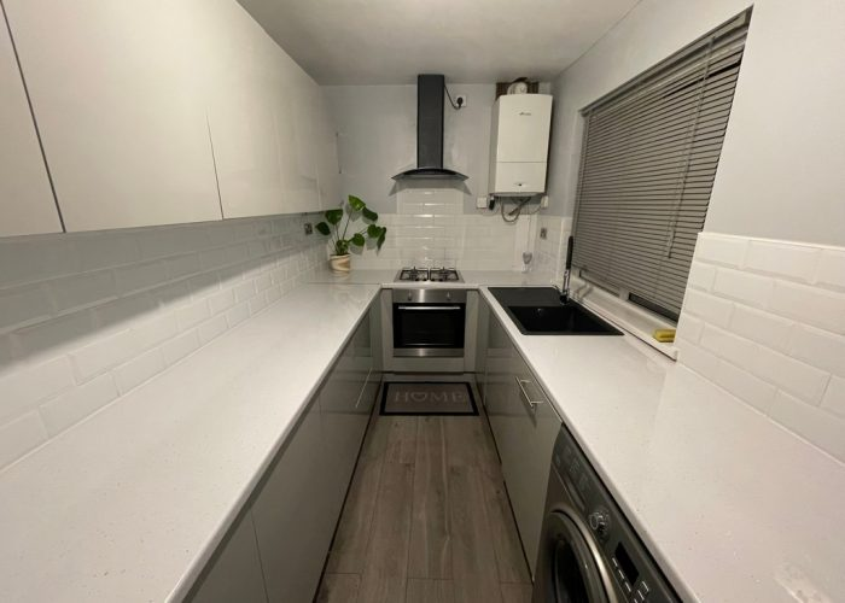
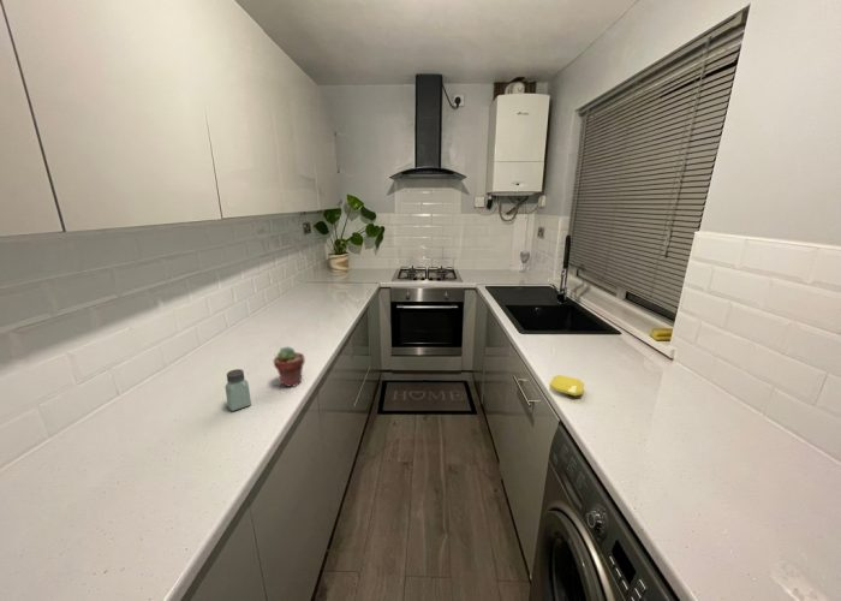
+ soap bar [549,374,585,397]
+ saltshaker [223,368,252,412]
+ potted succulent [272,345,306,388]
